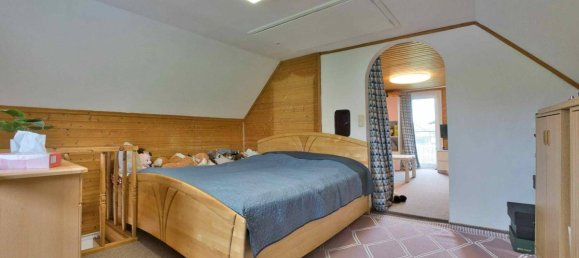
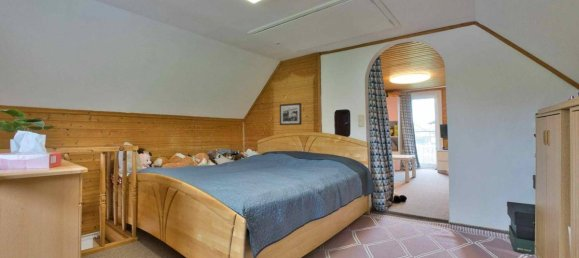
+ picture frame [279,102,303,126]
